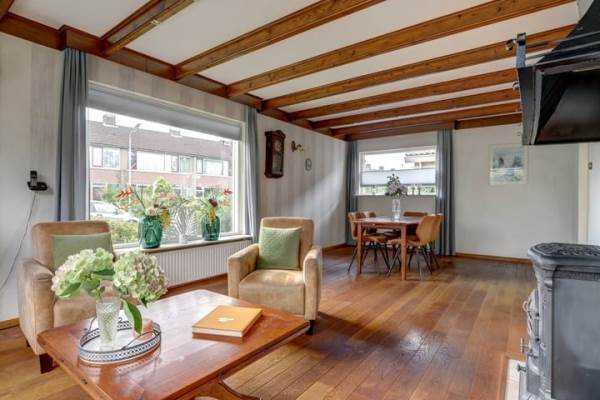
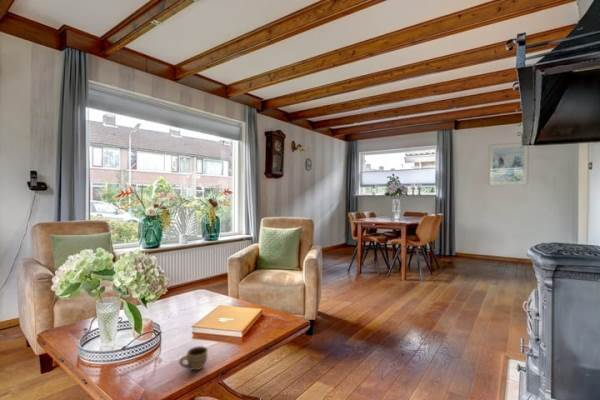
+ cup [178,345,209,371]
